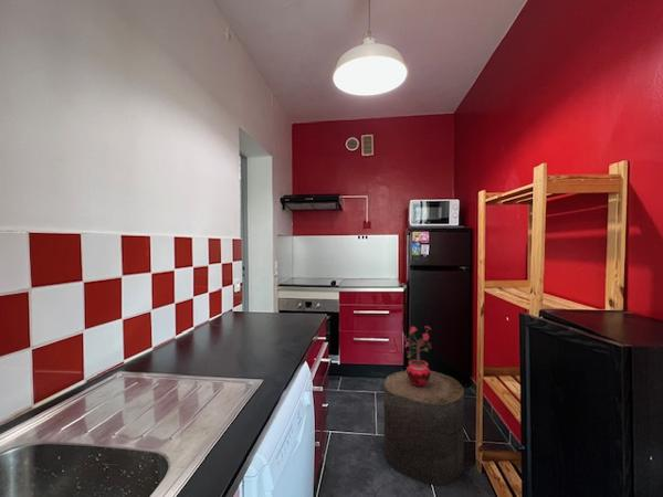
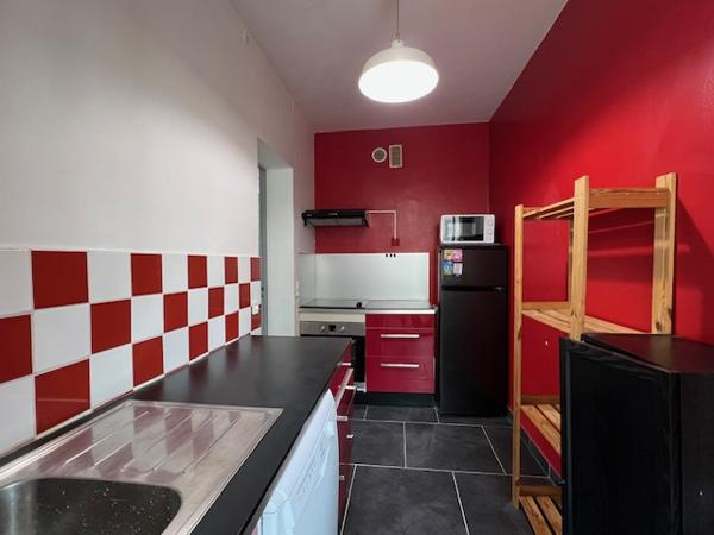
- stool [383,369,465,486]
- potted plant [402,325,433,388]
